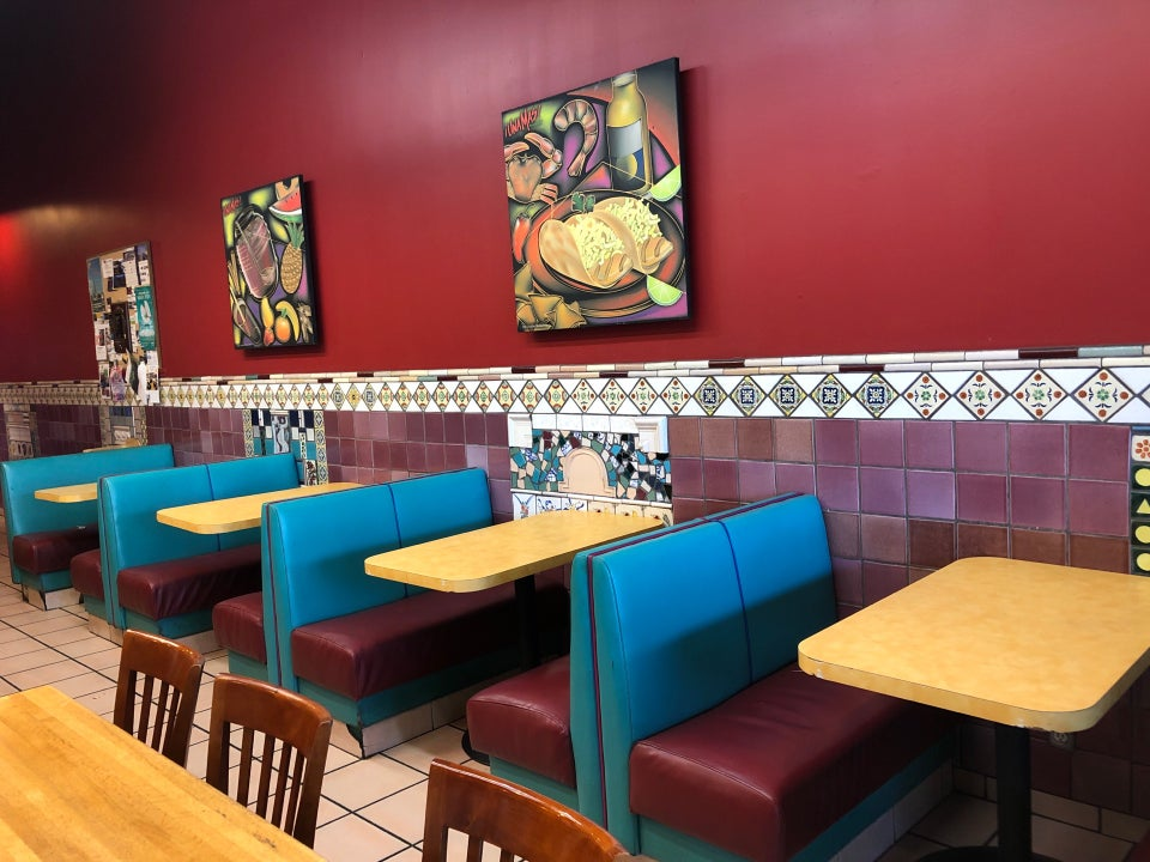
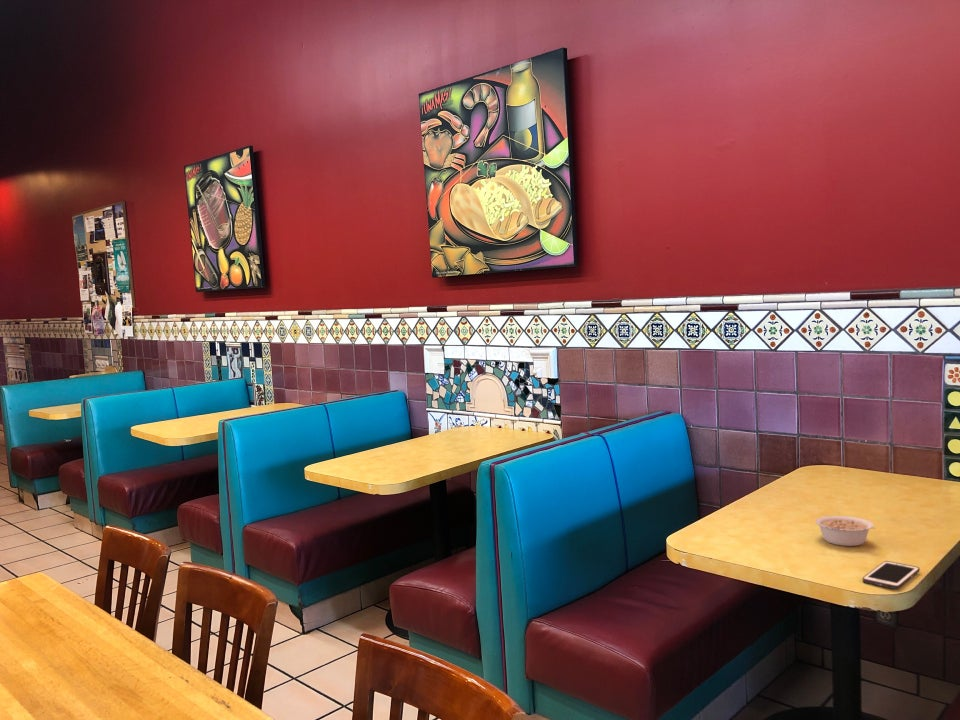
+ cell phone [862,560,921,590]
+ legume [814,515,875,547]
